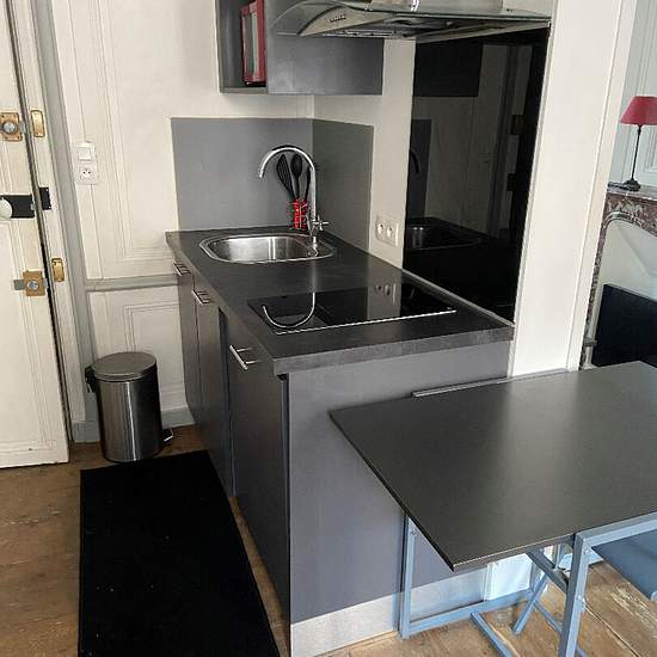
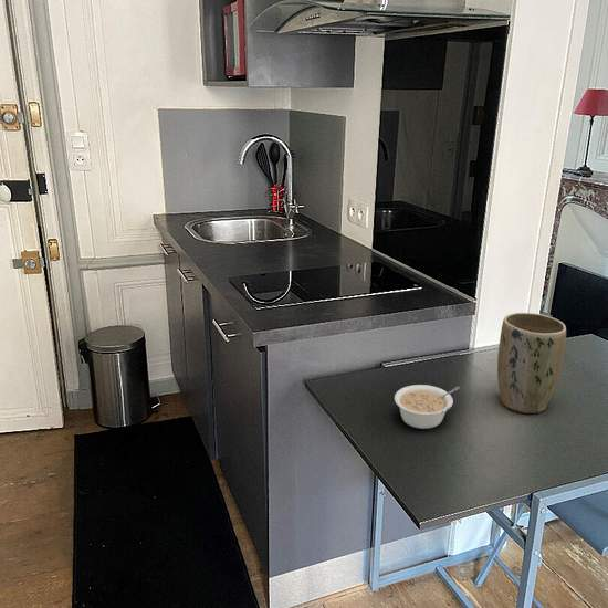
+ plant pot [496,312,567,415]
+ legume [394,384,461,430]
